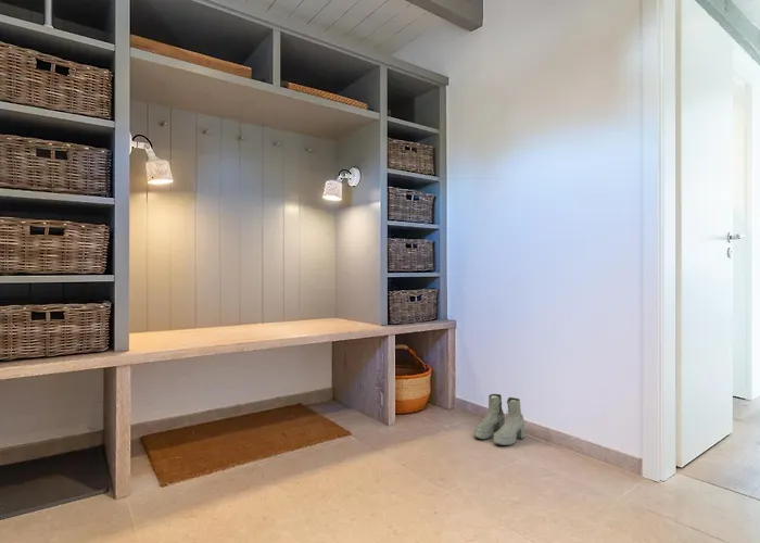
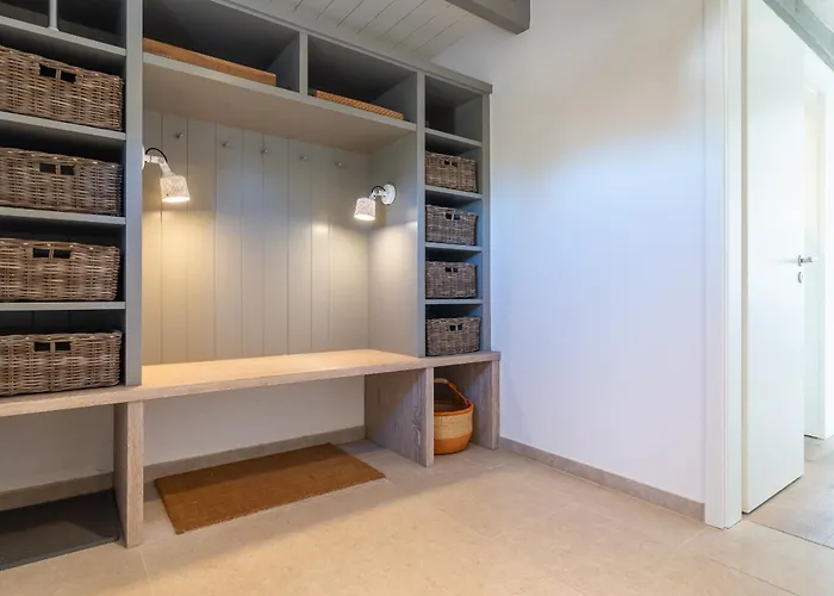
- boots [472,393,525,446]
